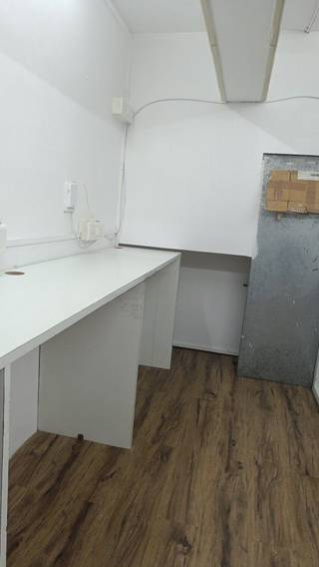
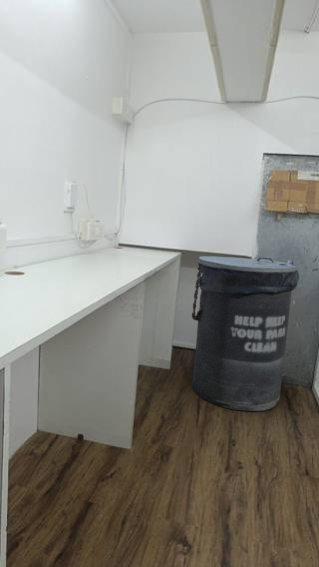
+ trash can [191,255,300,412]
